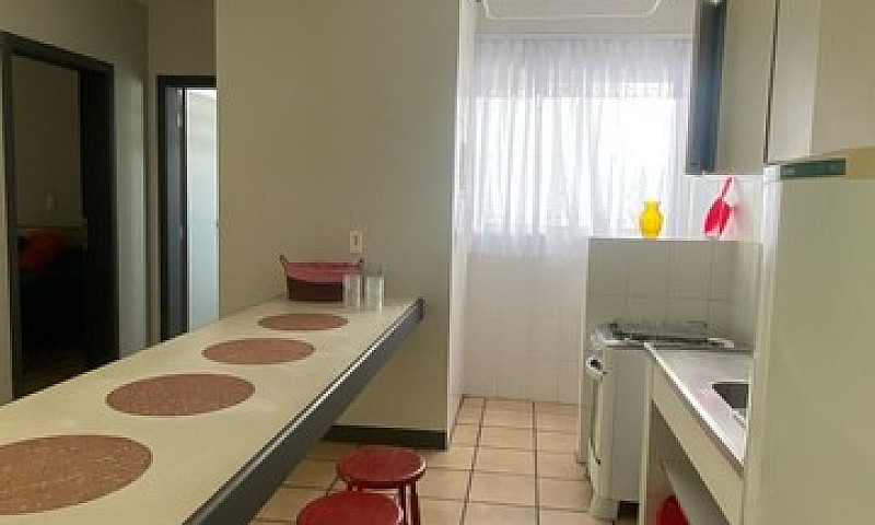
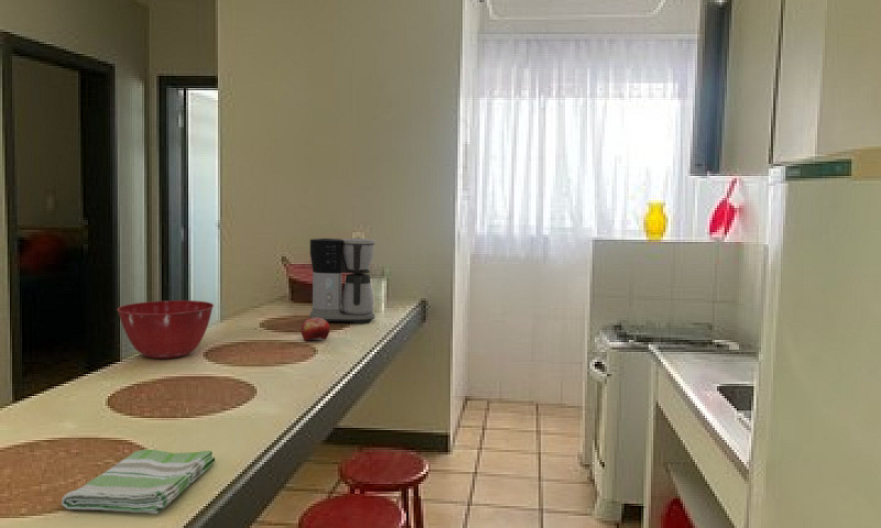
+ dish towel [61,449,216,515]
+ coffee maker [308,238,377,324]
+ mixing bowl [116,299,215,360]
+ fruit [301,317,330,342]
